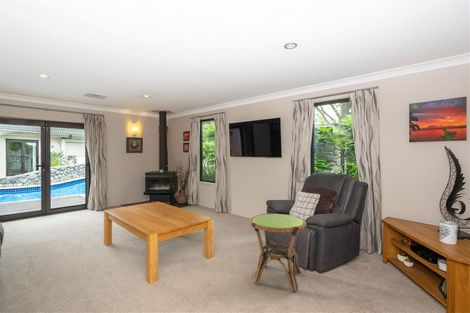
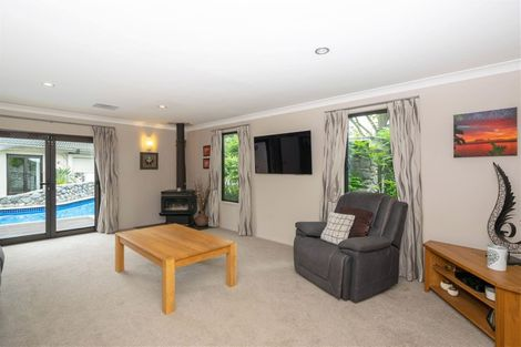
- side table [248,213,307,292]
